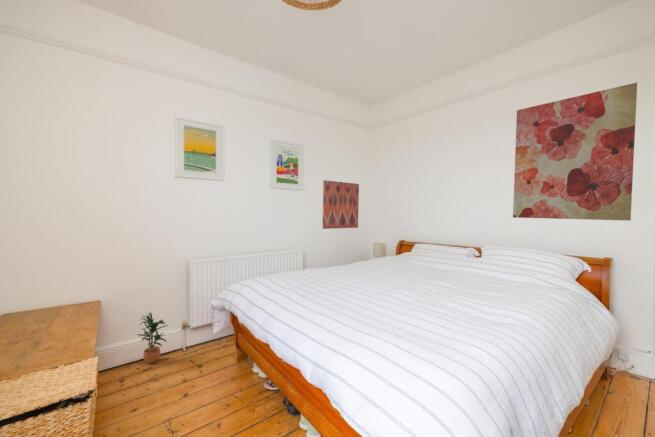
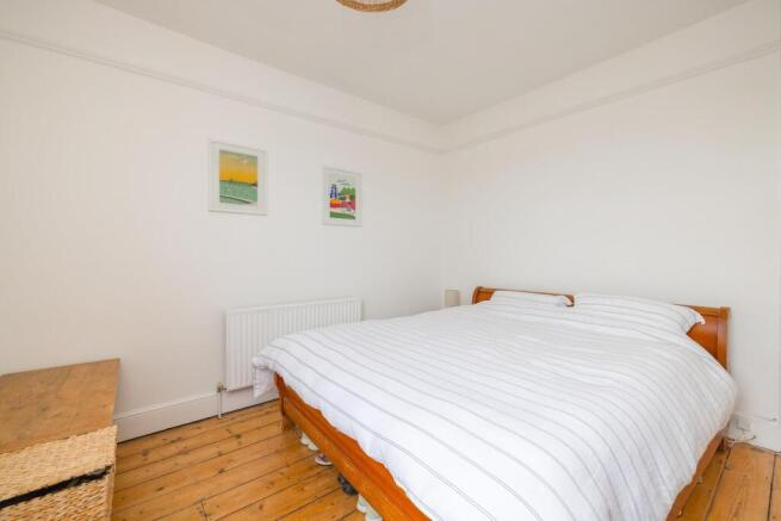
- wall art [512,82,638,222]
- wall art [322,179,360,230]
- potted plant [136,311,171,365]
